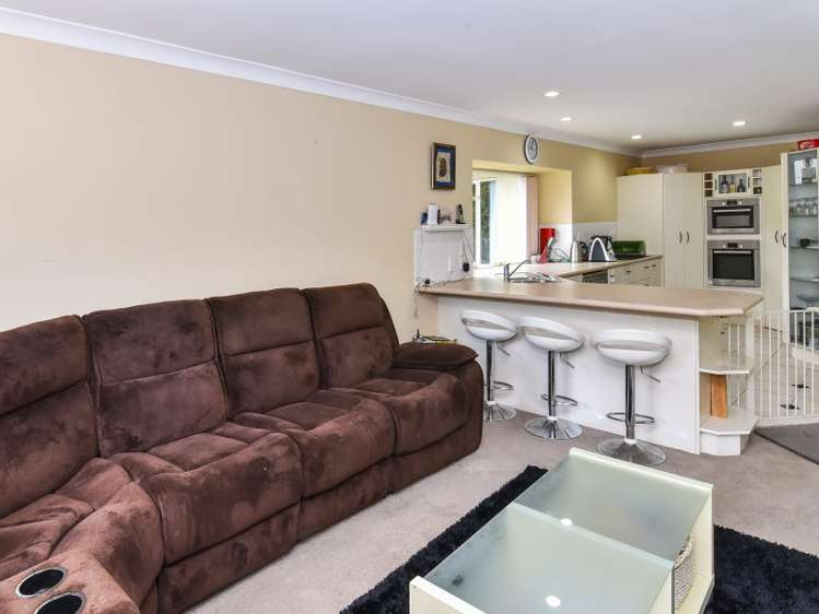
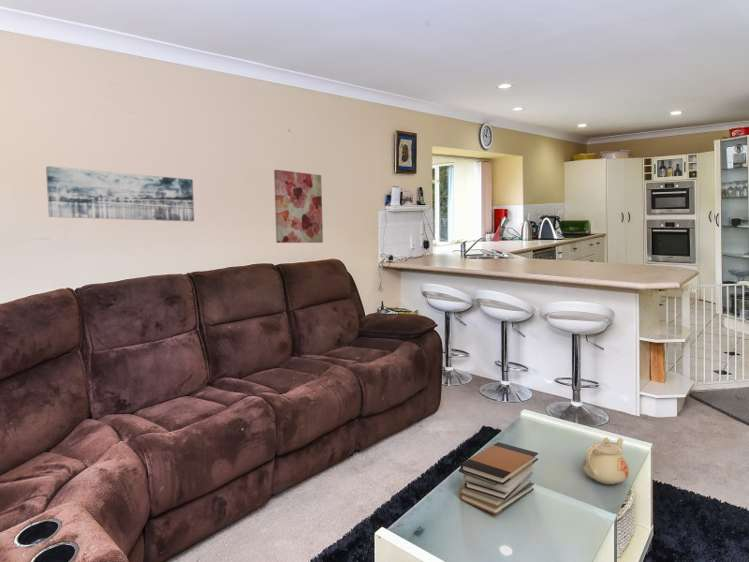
+ book stack [458,441,539,516]
+ wall art [45,165,195,222]
+ wall art [273,169,324,244]
+ teapot [582,437,630,485]
